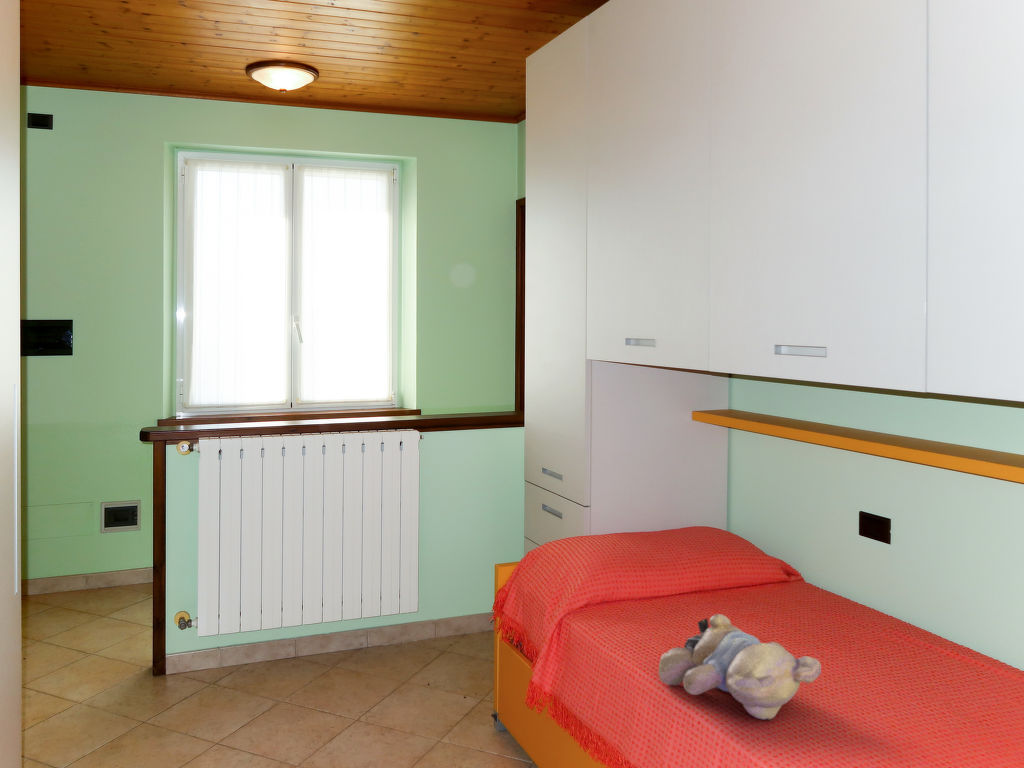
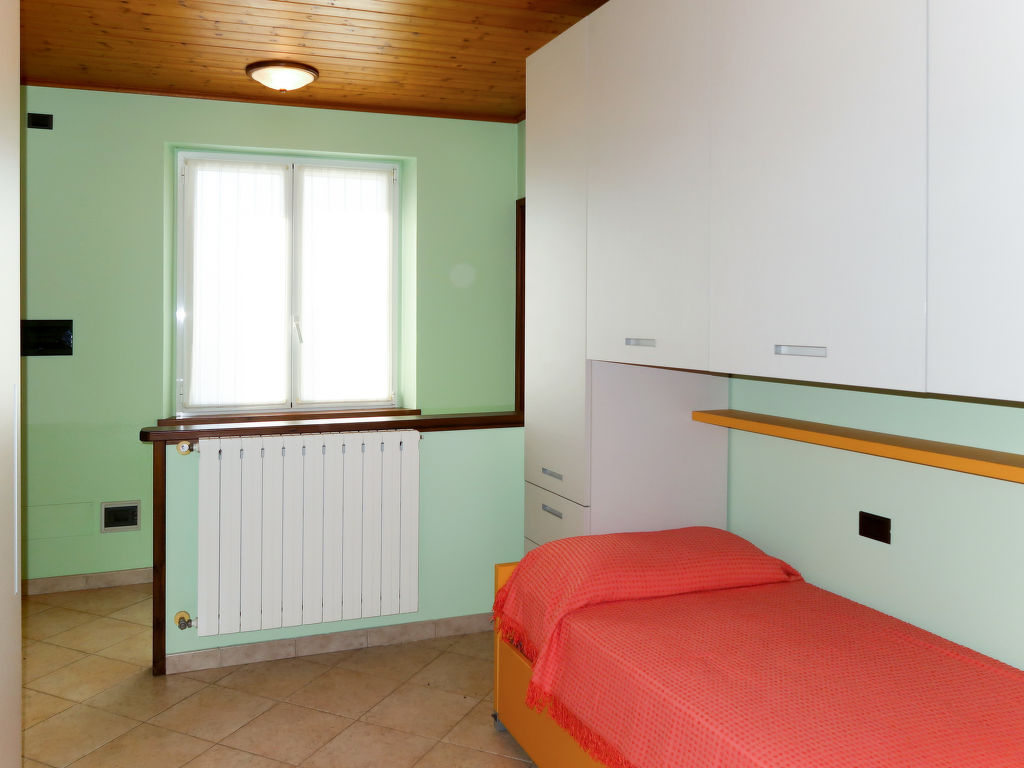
- teddy bear [658,613,822,721]
